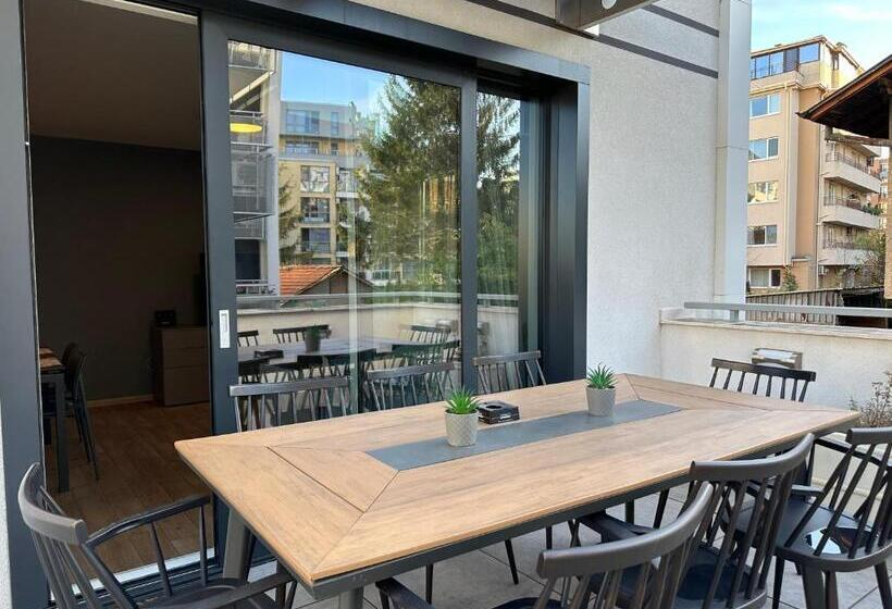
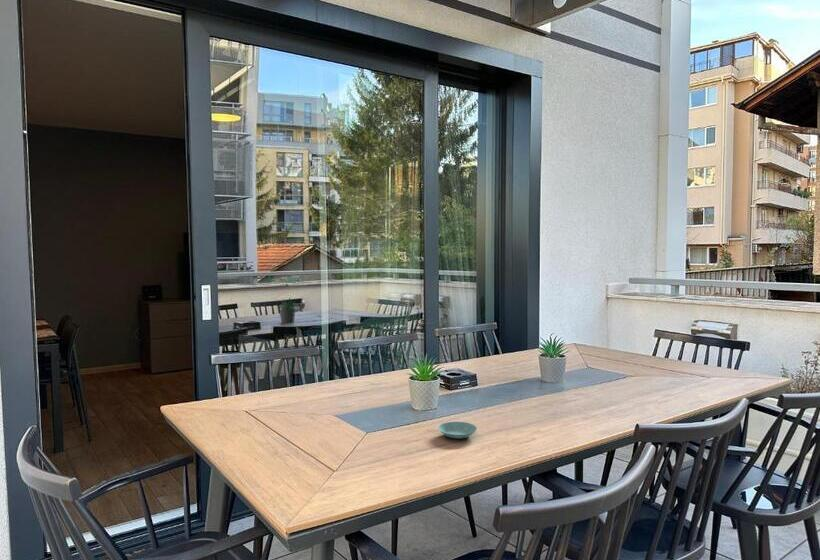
+ saucer [437,421,478,440]
